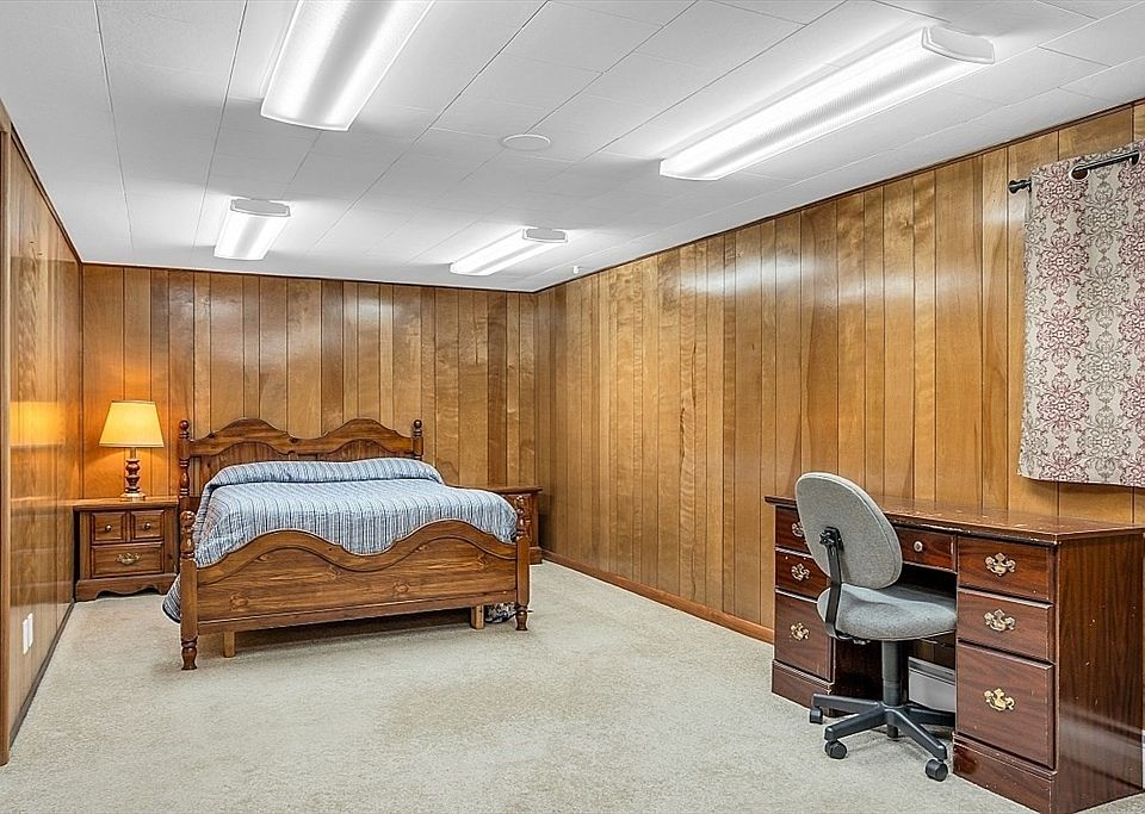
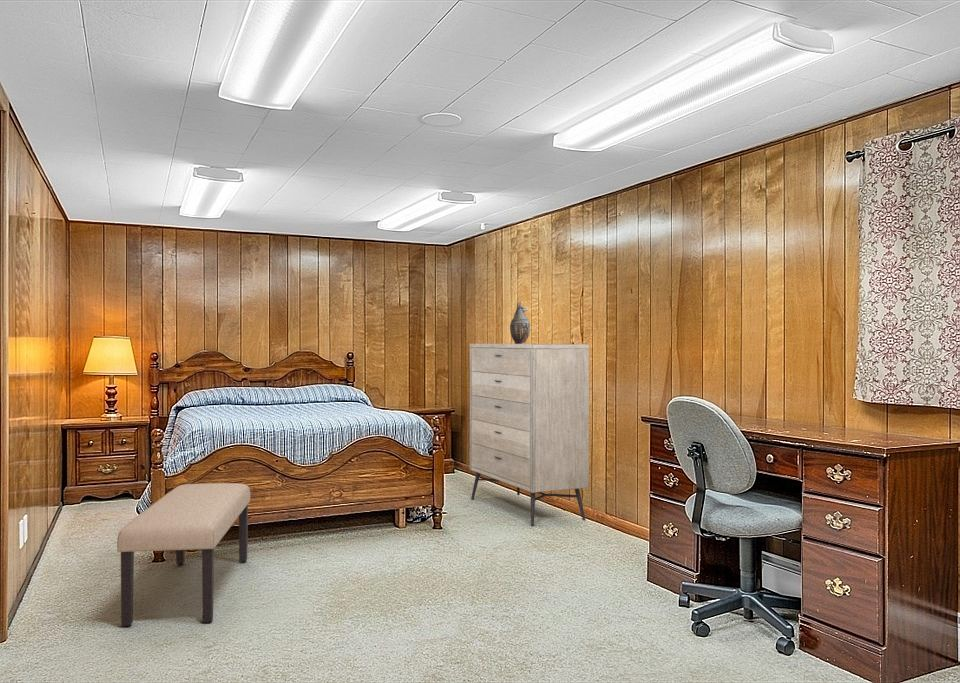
+ decorative vase [509,300,531,344]
+ bench [116,482,251,628]
+ dresser [469,343,590,527]
